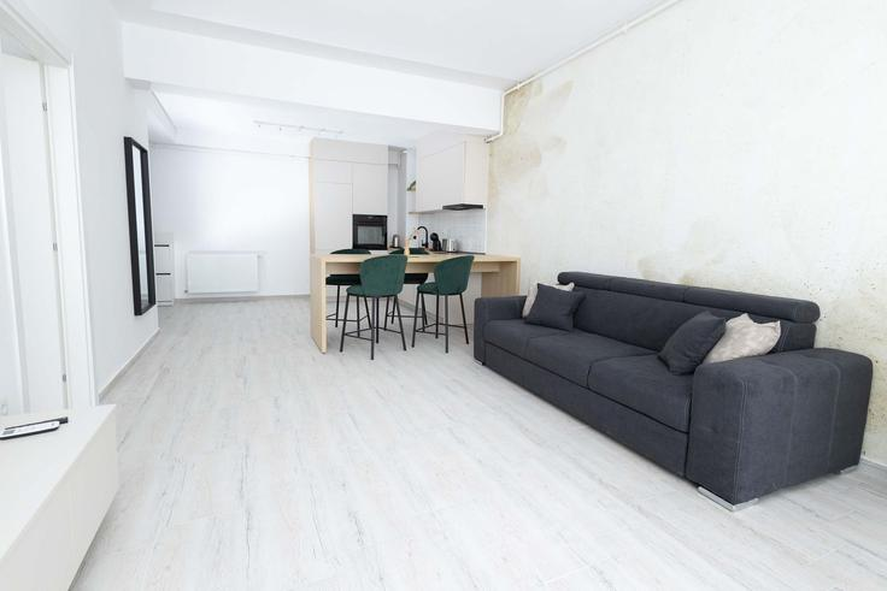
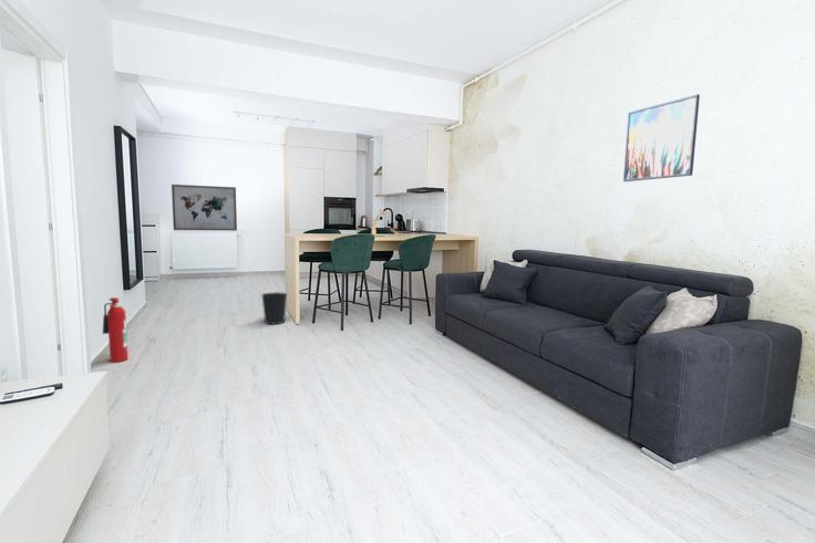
+ wastebasket [260,291,288,325]
+ fire extinguisher [102,296,130,363]
+ wall art [171,184,238,232]
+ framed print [622,93,701,182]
